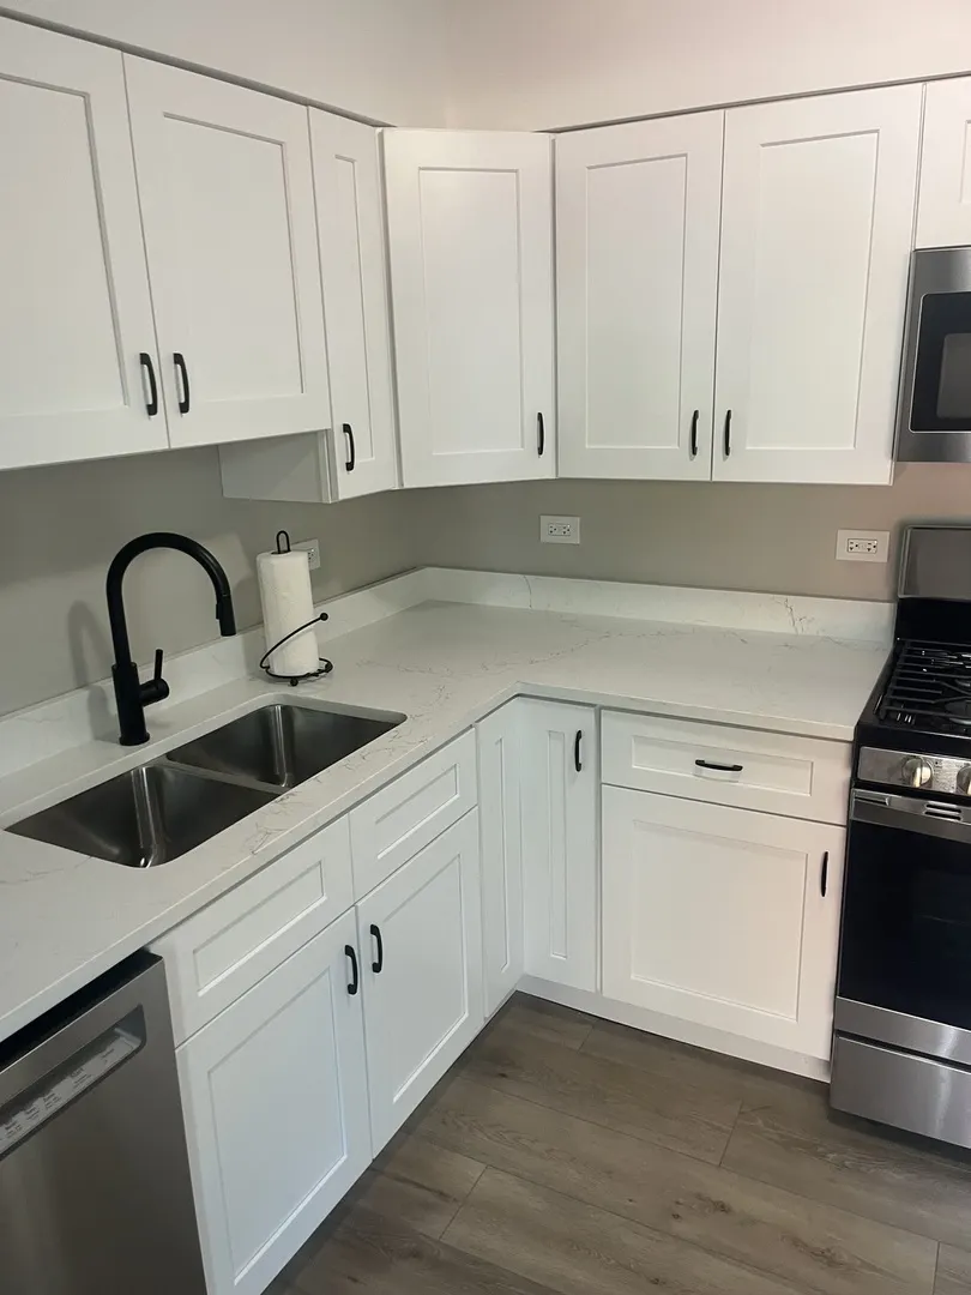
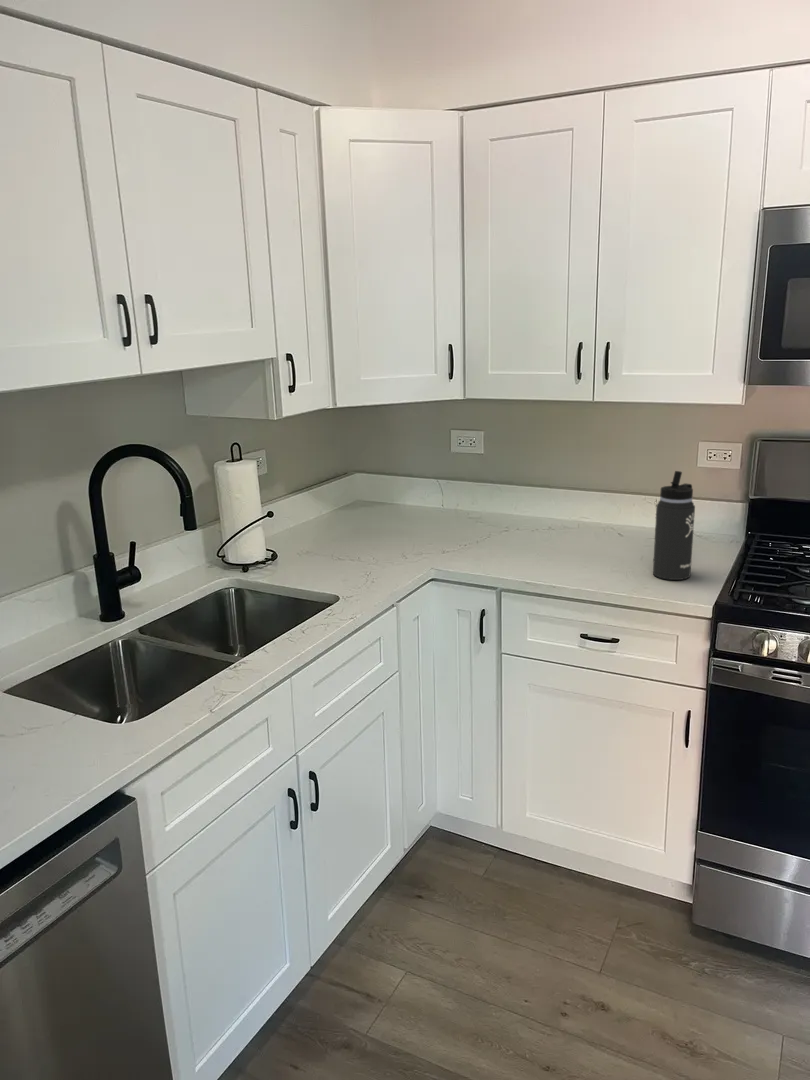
+ thermos bottle [652,470,696,581]
